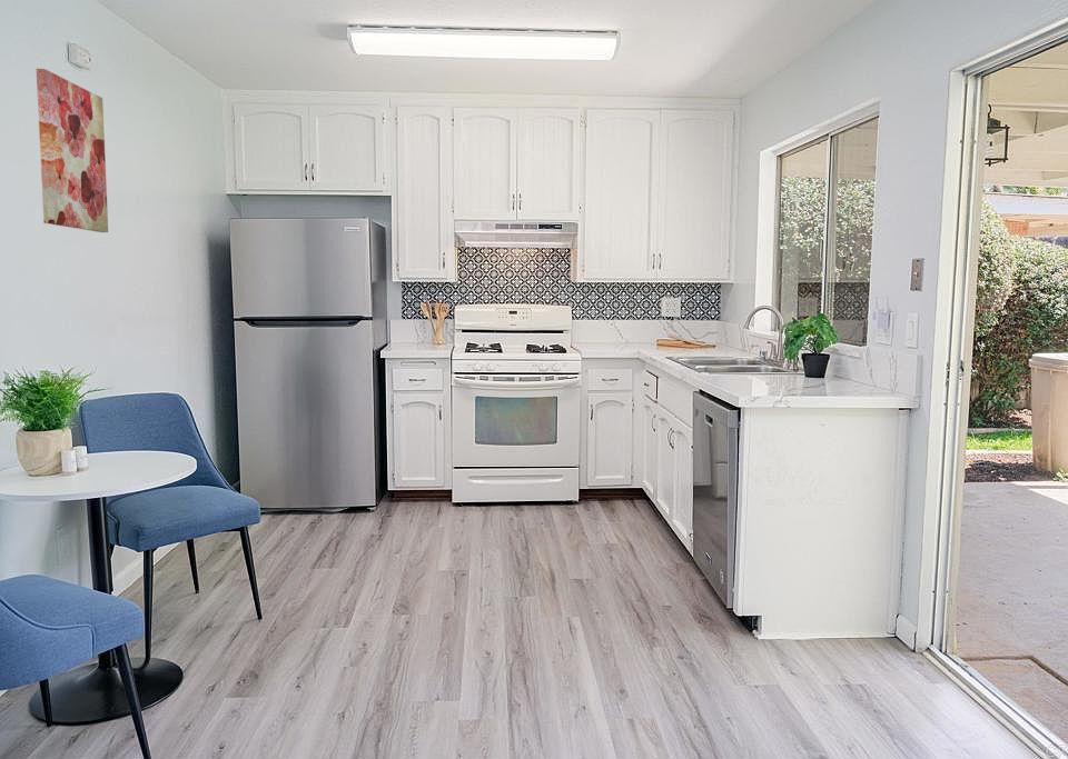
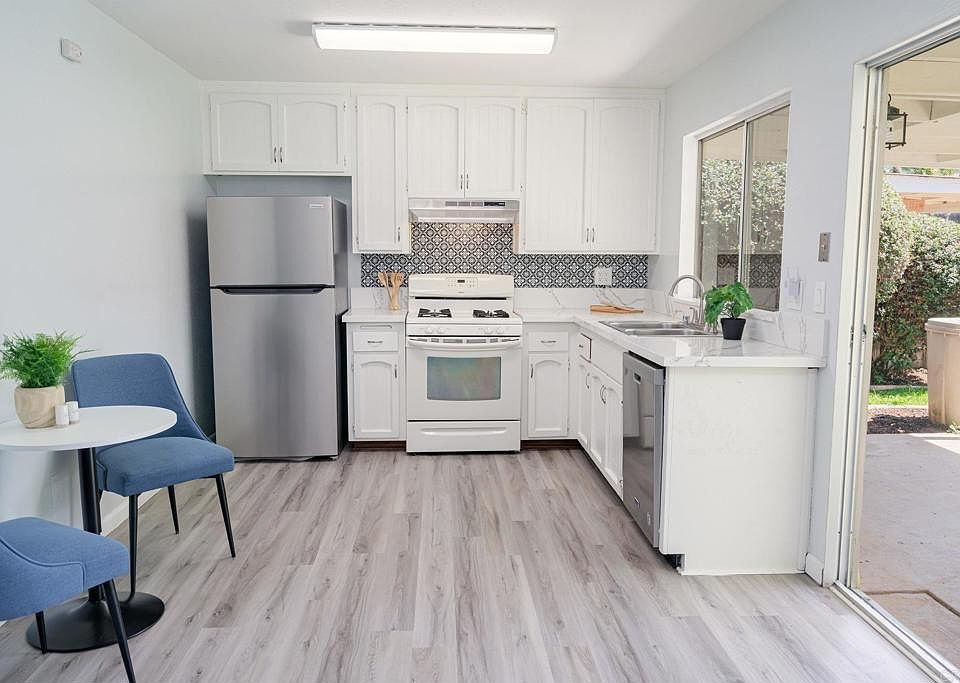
- wall art [36,68,109,233]
